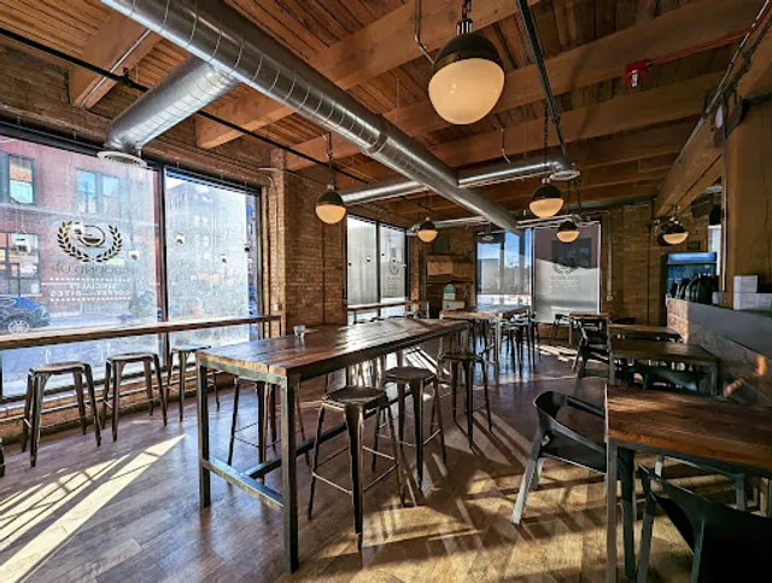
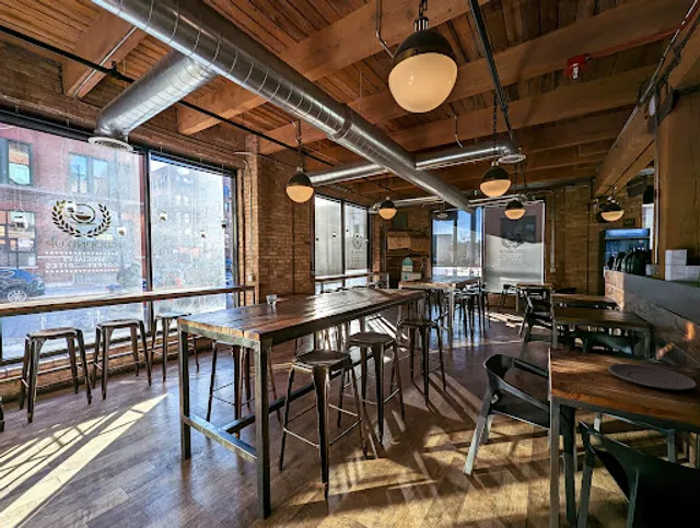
+ plate [607,363,698,391]
